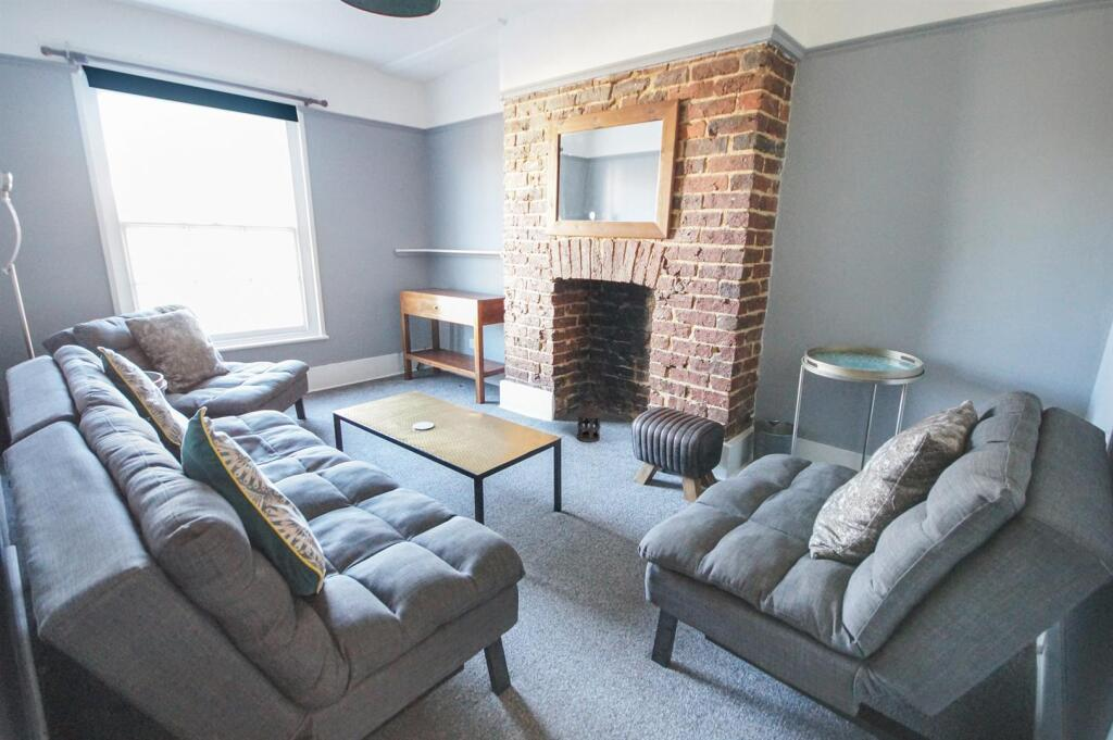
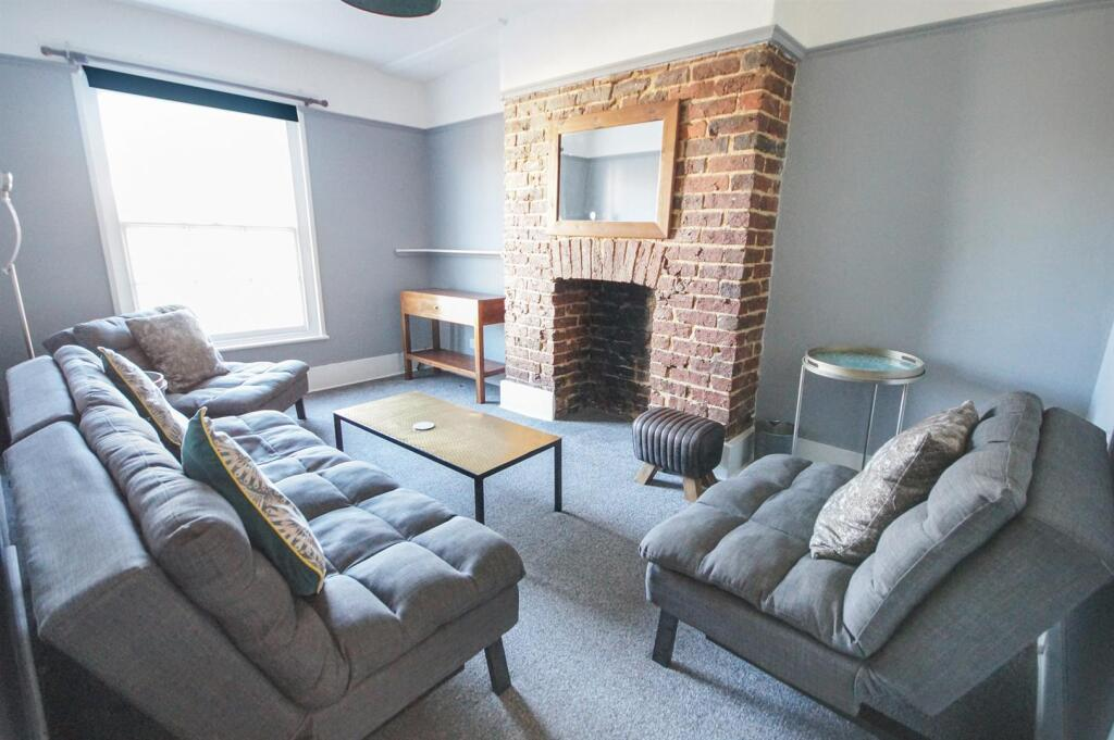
- lantern [572,386,606,443]
